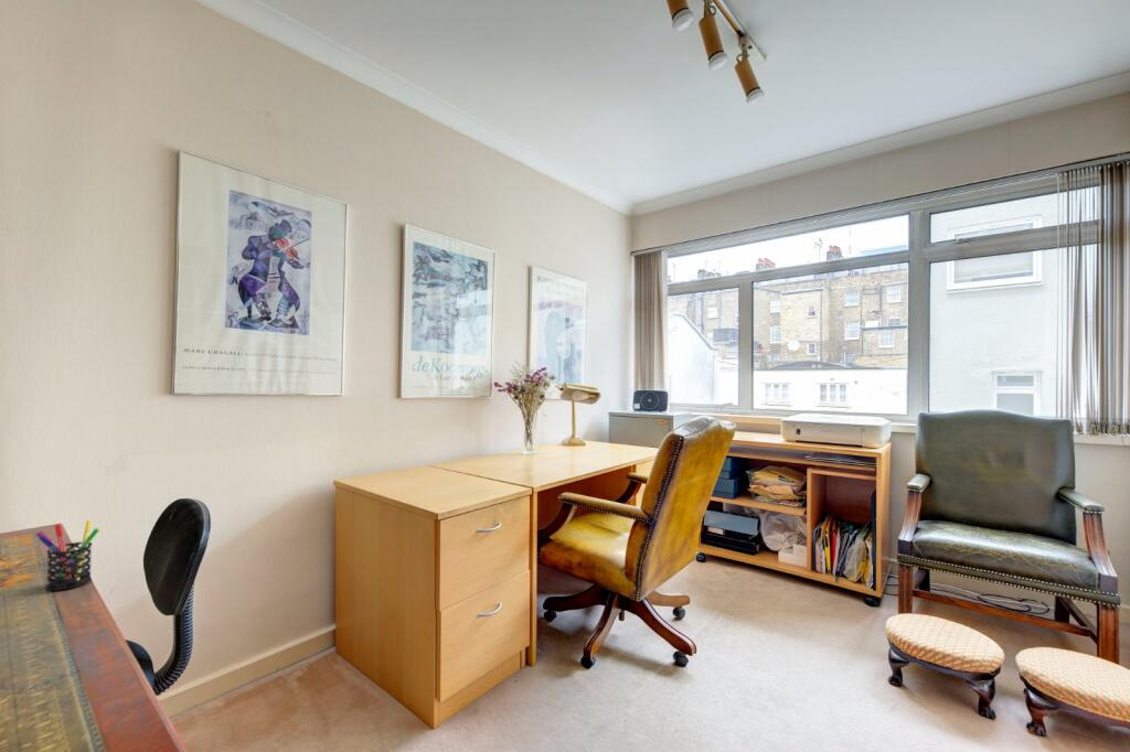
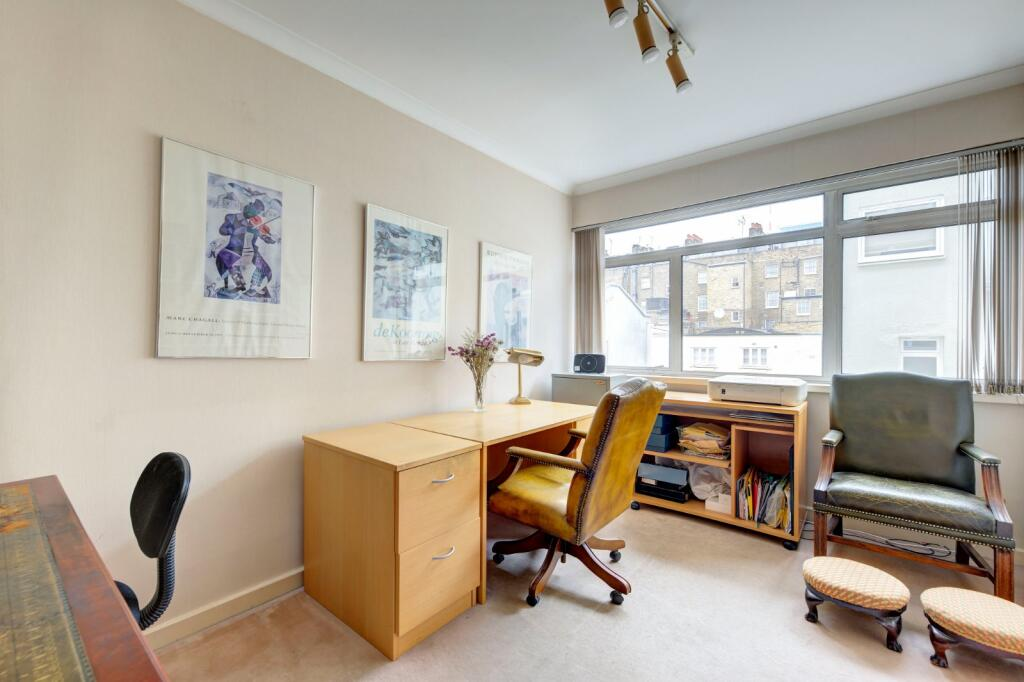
- pen holder [35,519,100,592]
